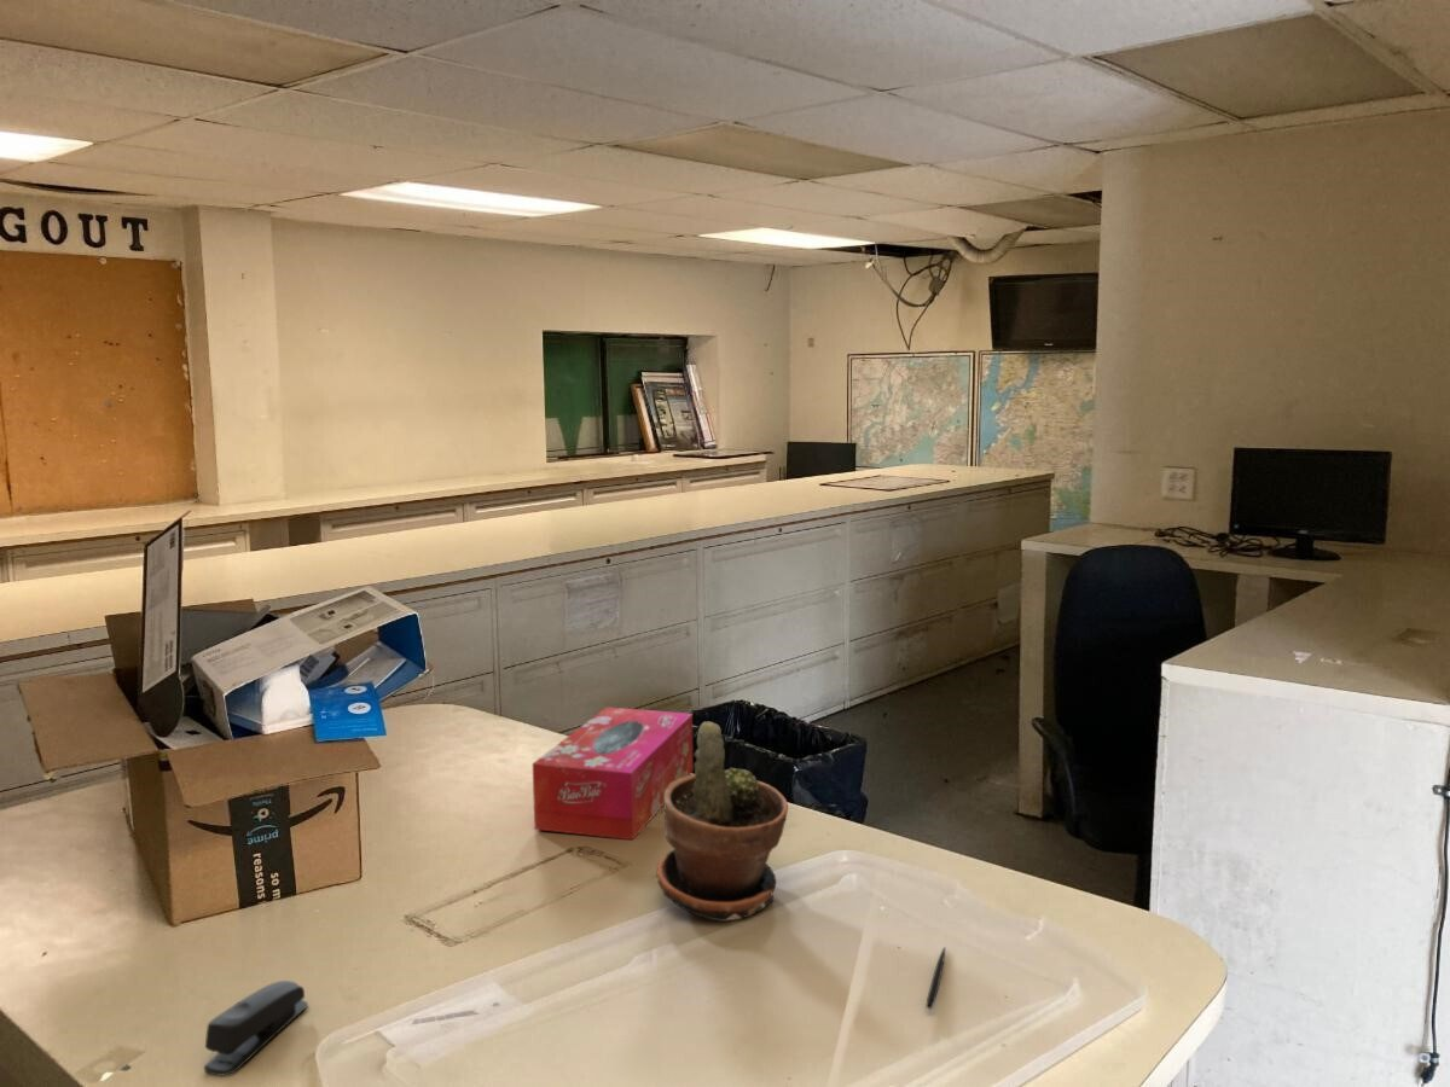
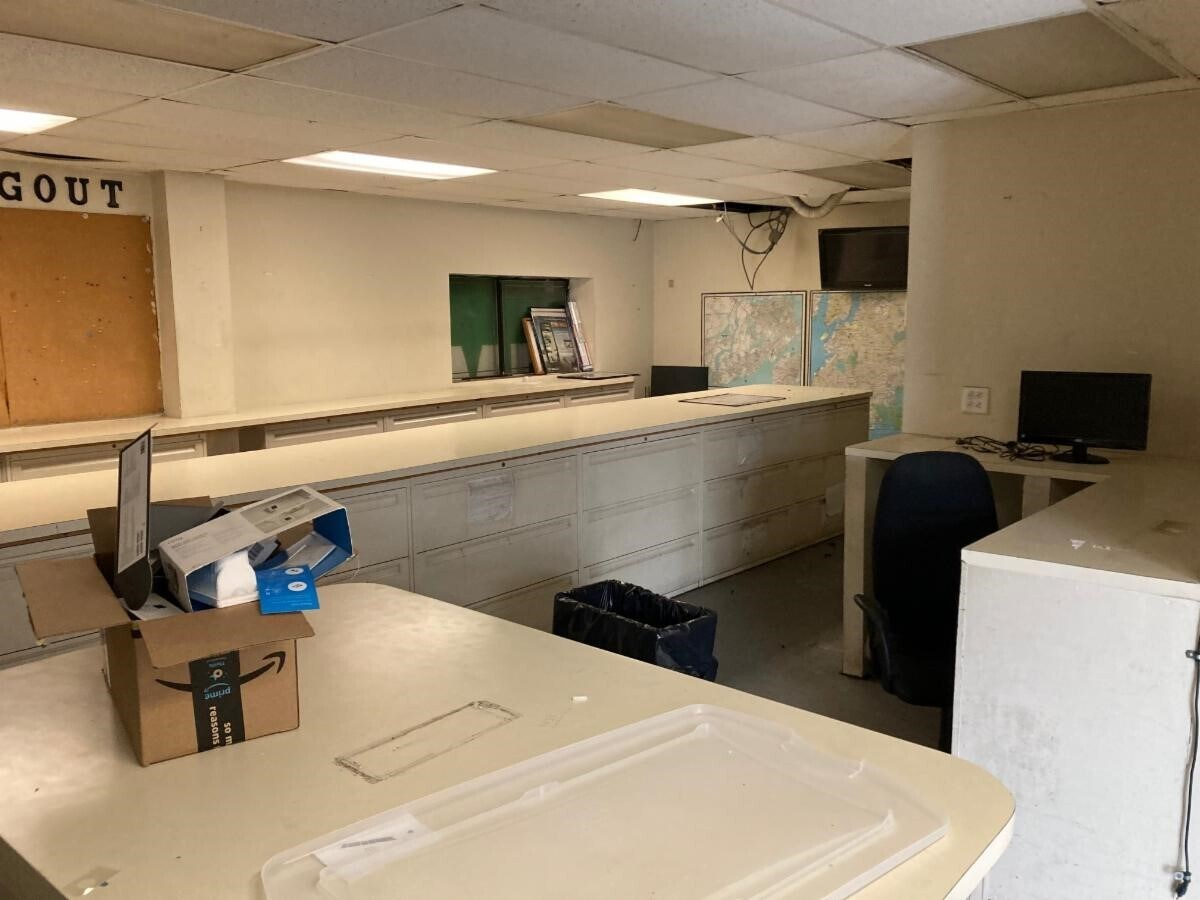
- pen [924,946,946,1011]
- tissue box [532,707,694,842]
- potted plant [655,721,789,923]
- stapler [203,980,309,1077]
